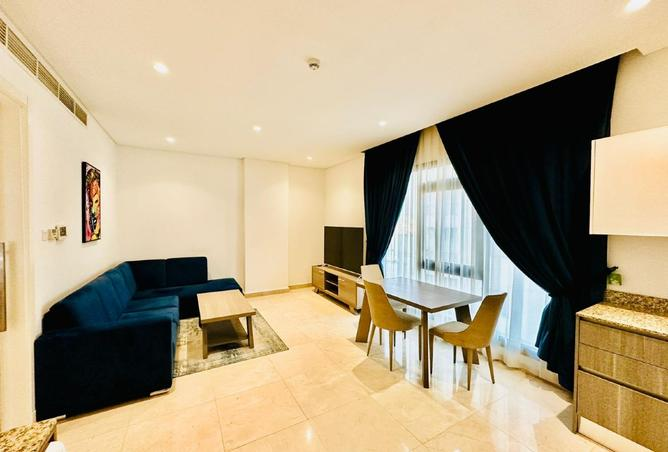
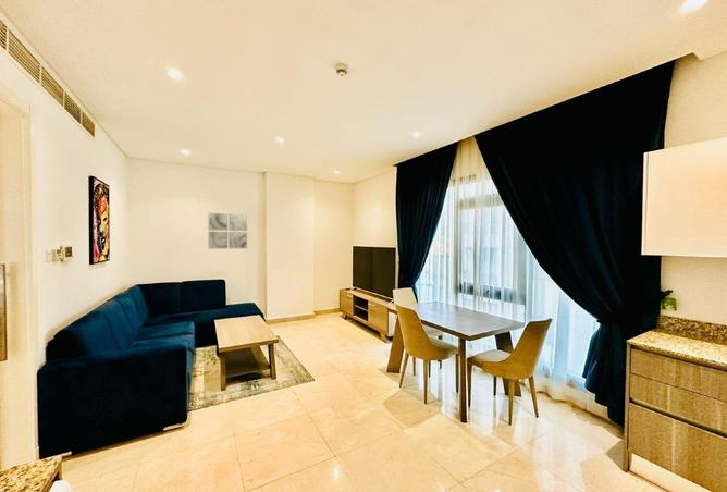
+ wall art [208,211,248,249]
